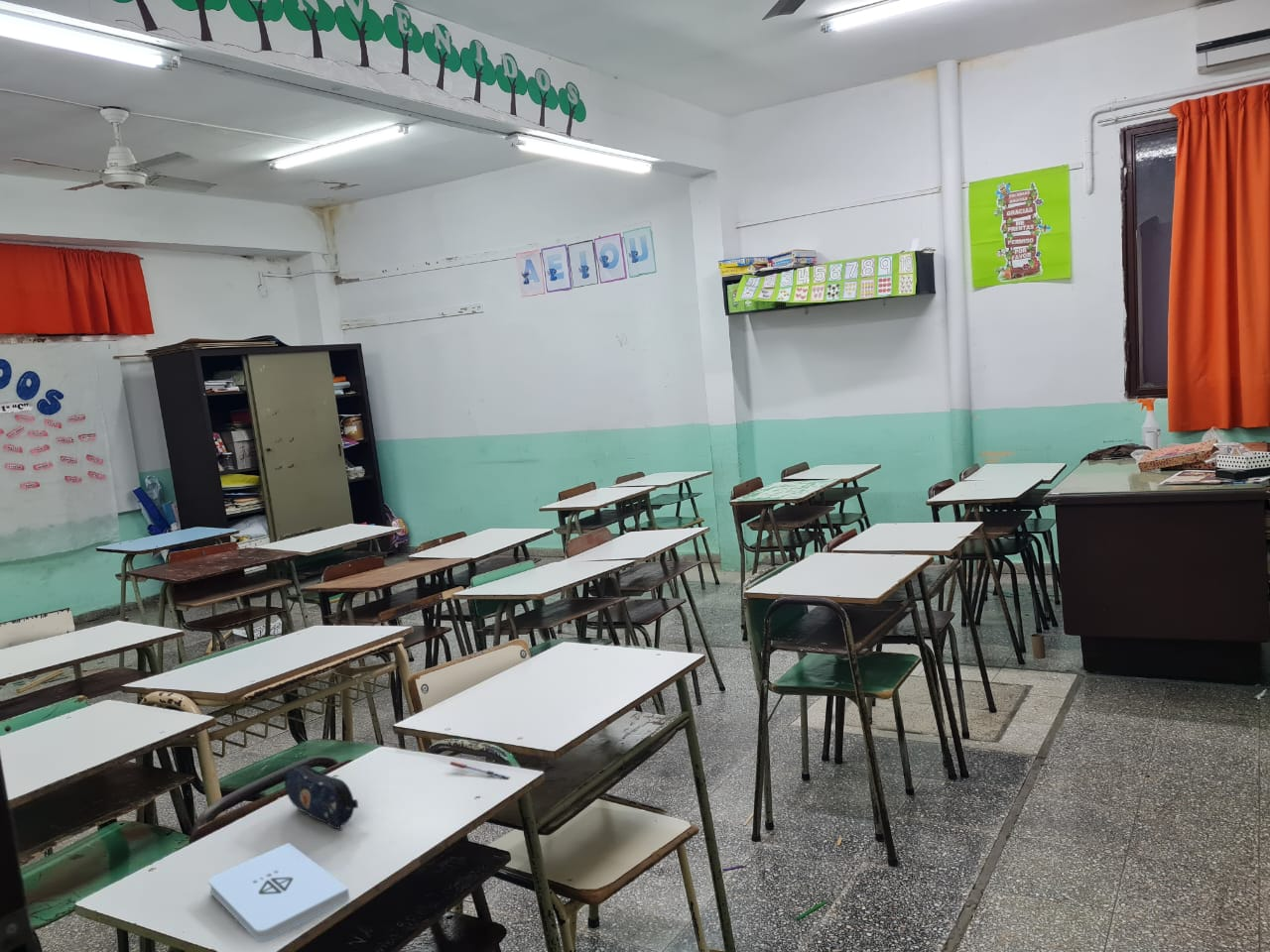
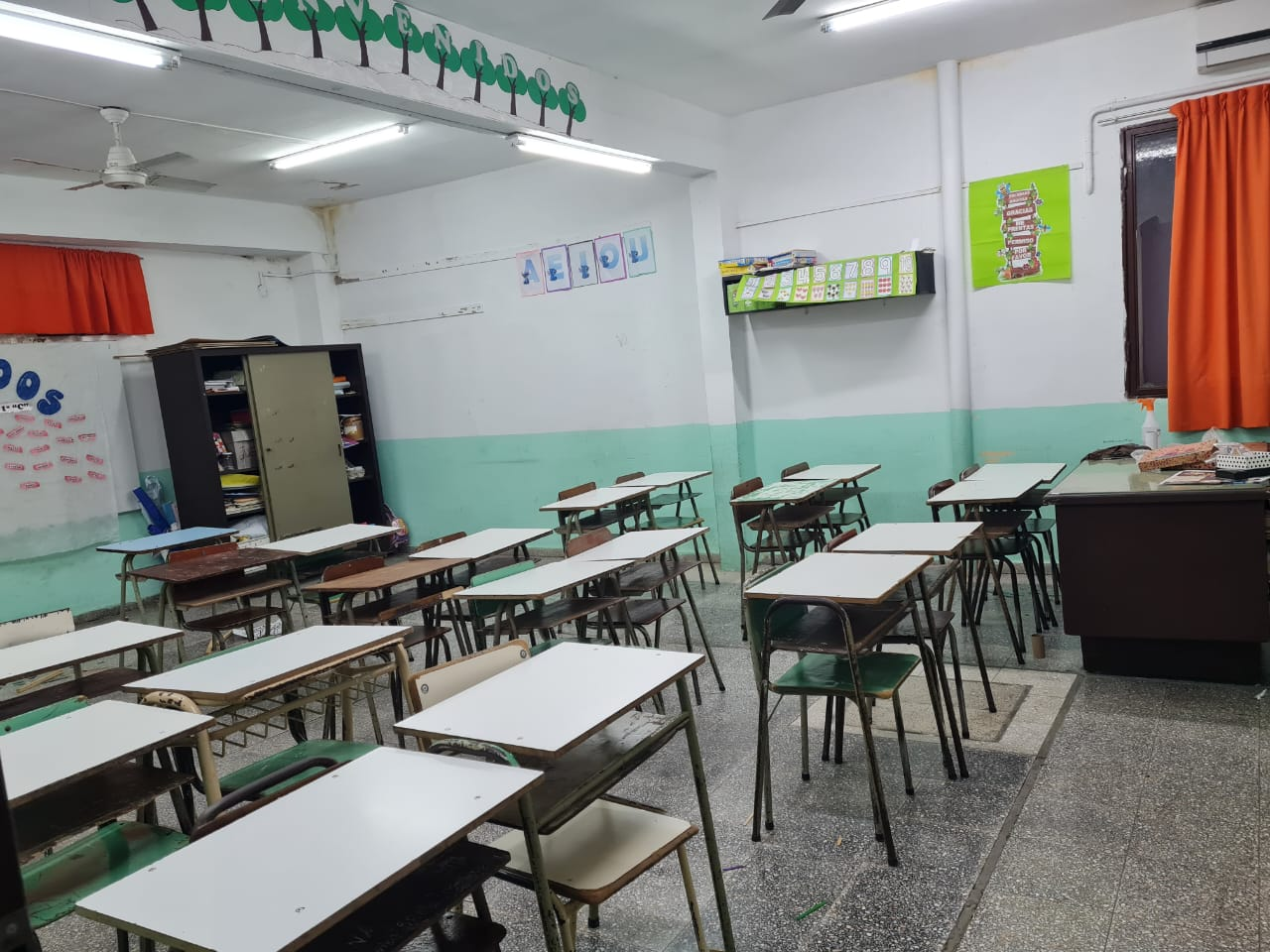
- pencil case [284,765,359,830]
- notepad [207,842,350,943]
- pen [449,761,511,780]
